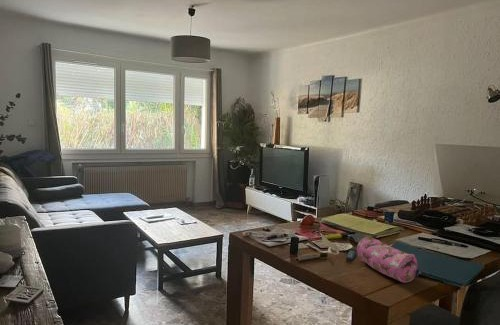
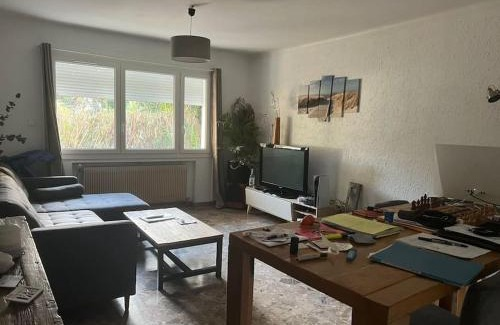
- pencil case [356,236,420,284]
